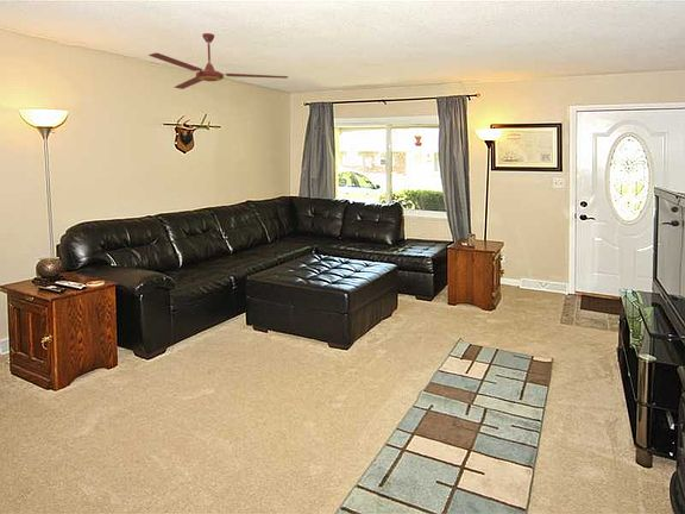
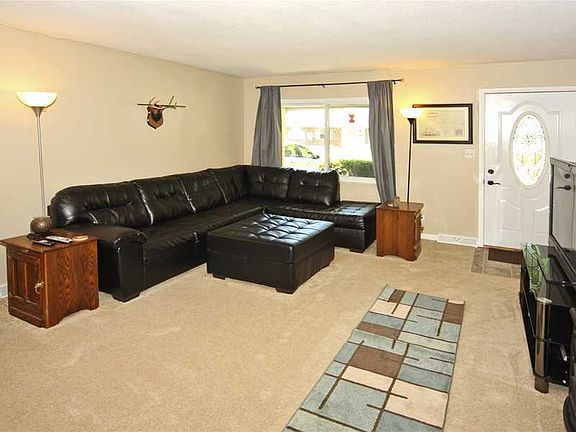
- ceiling fan [147,32,289,90]
